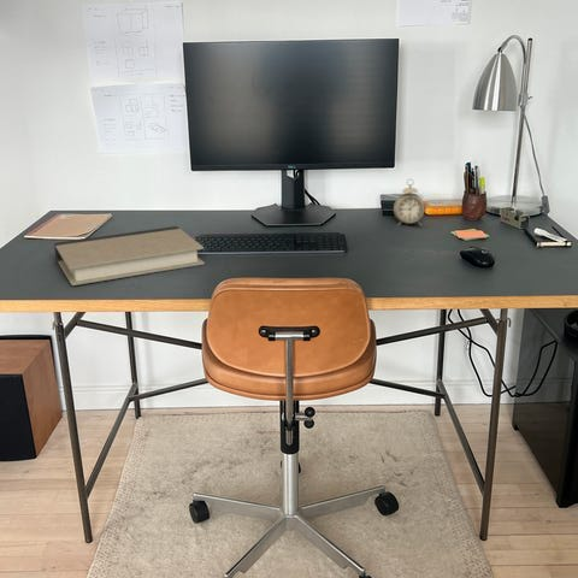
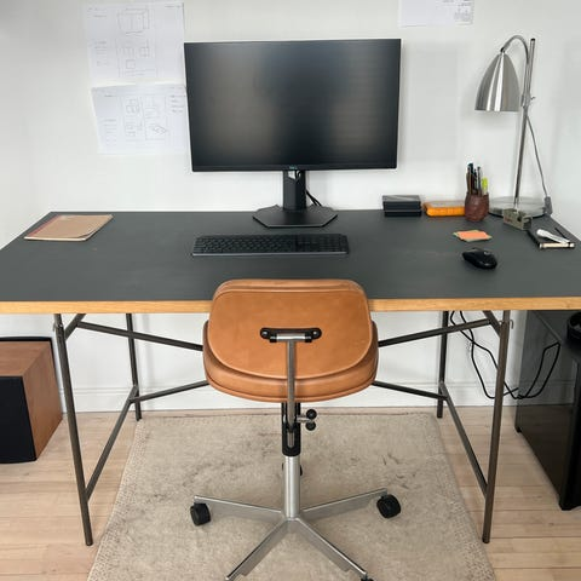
- book [53,225,206,287]
- alarm clock [393,178,426,228]
